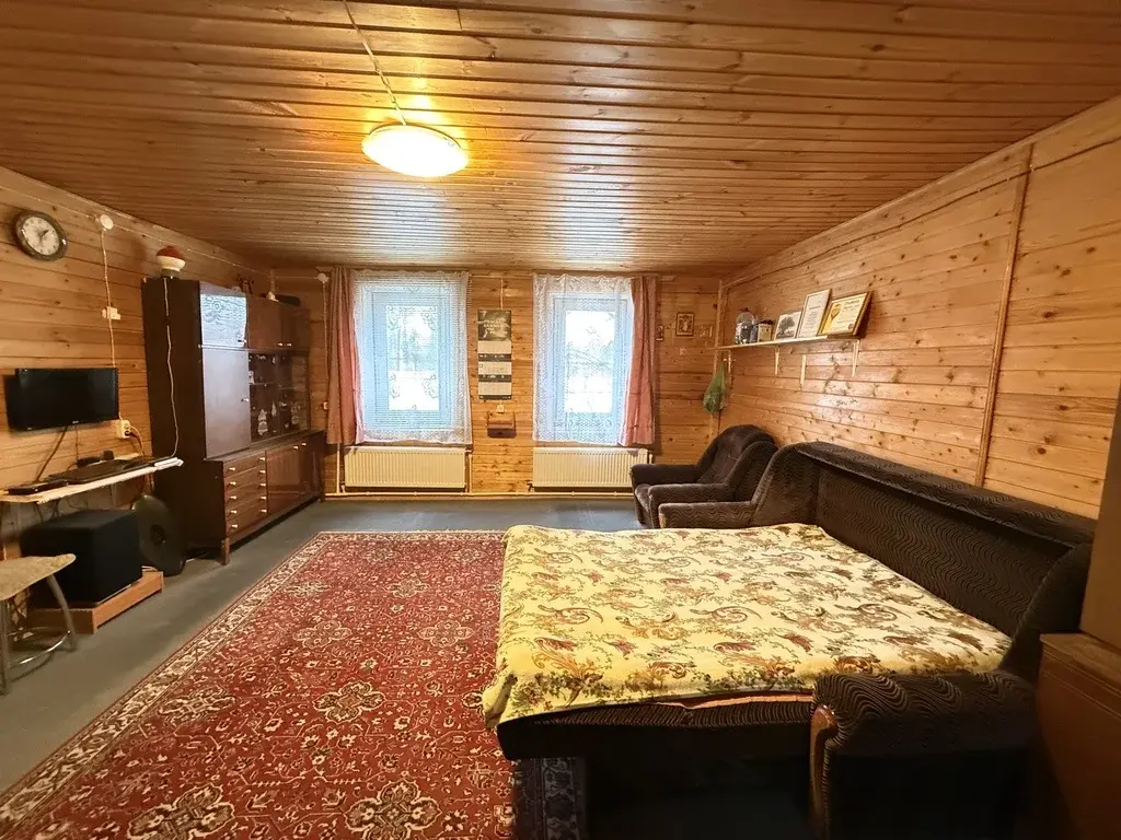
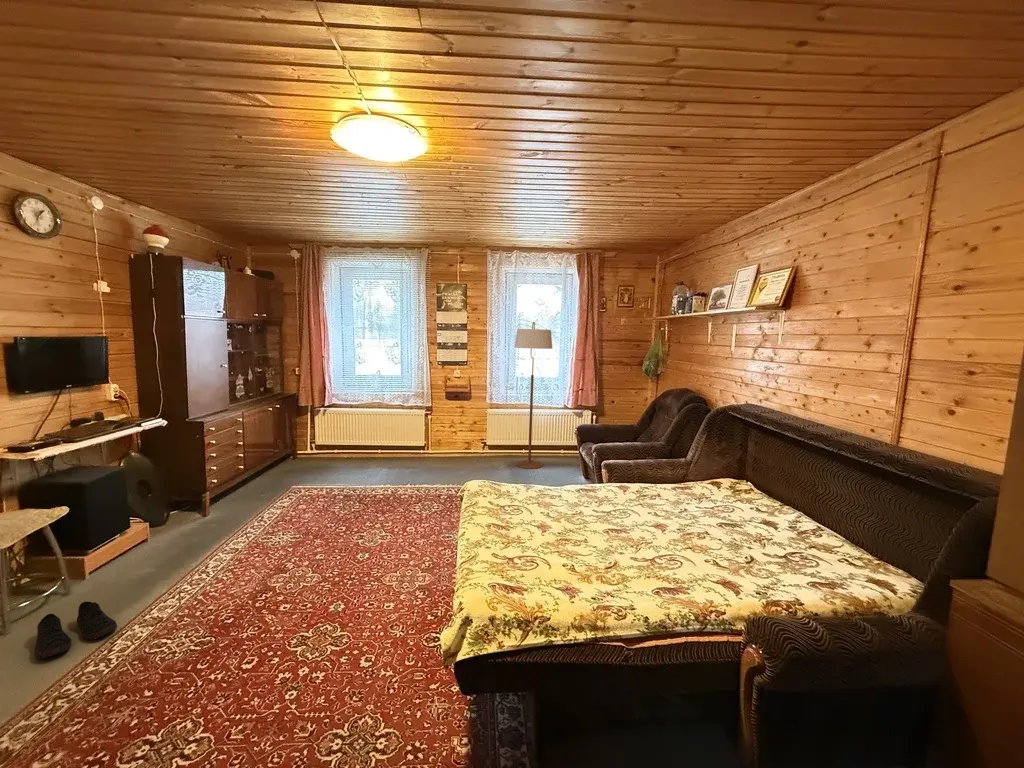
+ floor lamp [513,321,553,470]
+ shoe [34,601,118,660]
